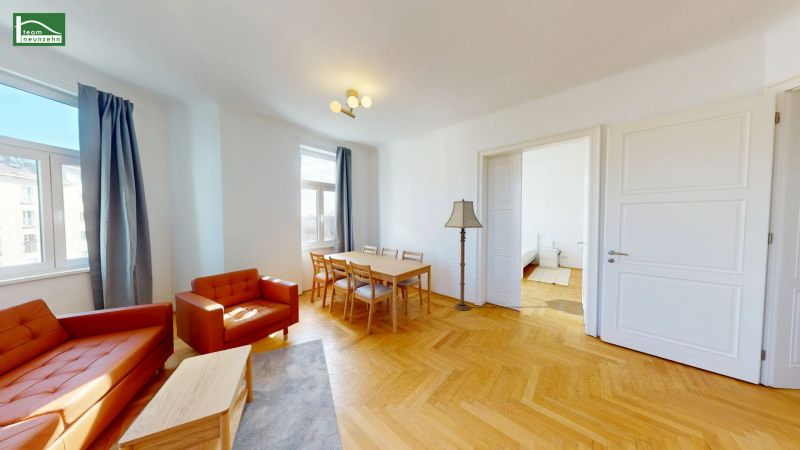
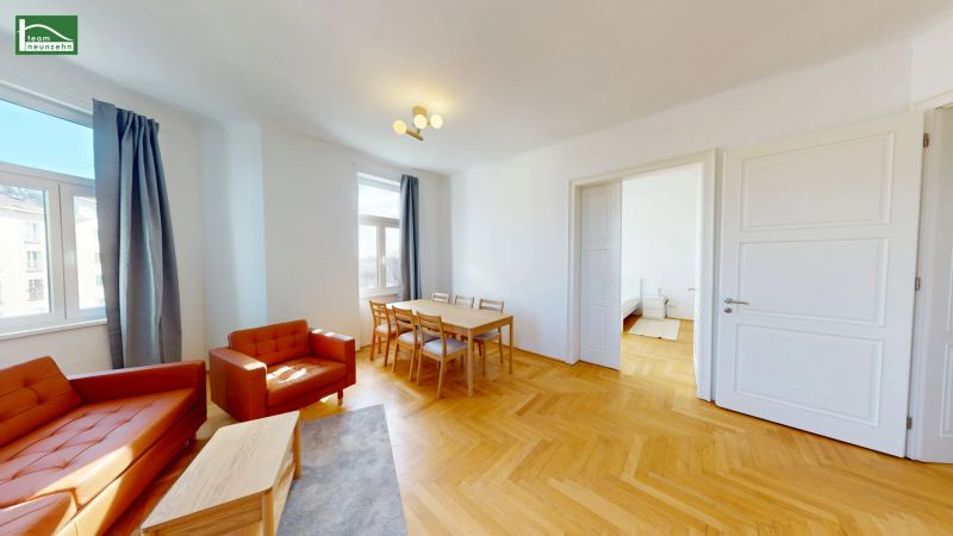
- floor lamp [443,198,484,311]
